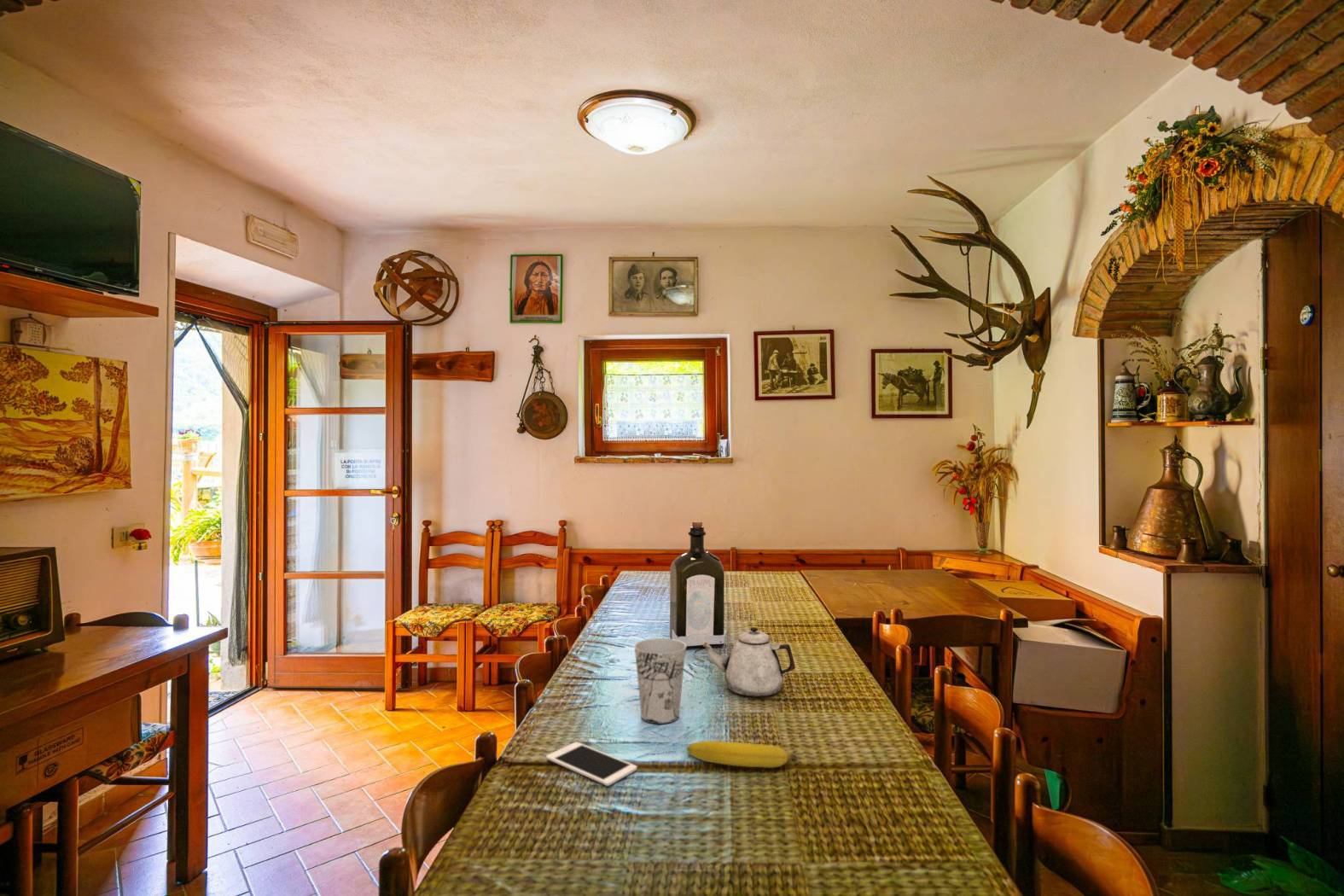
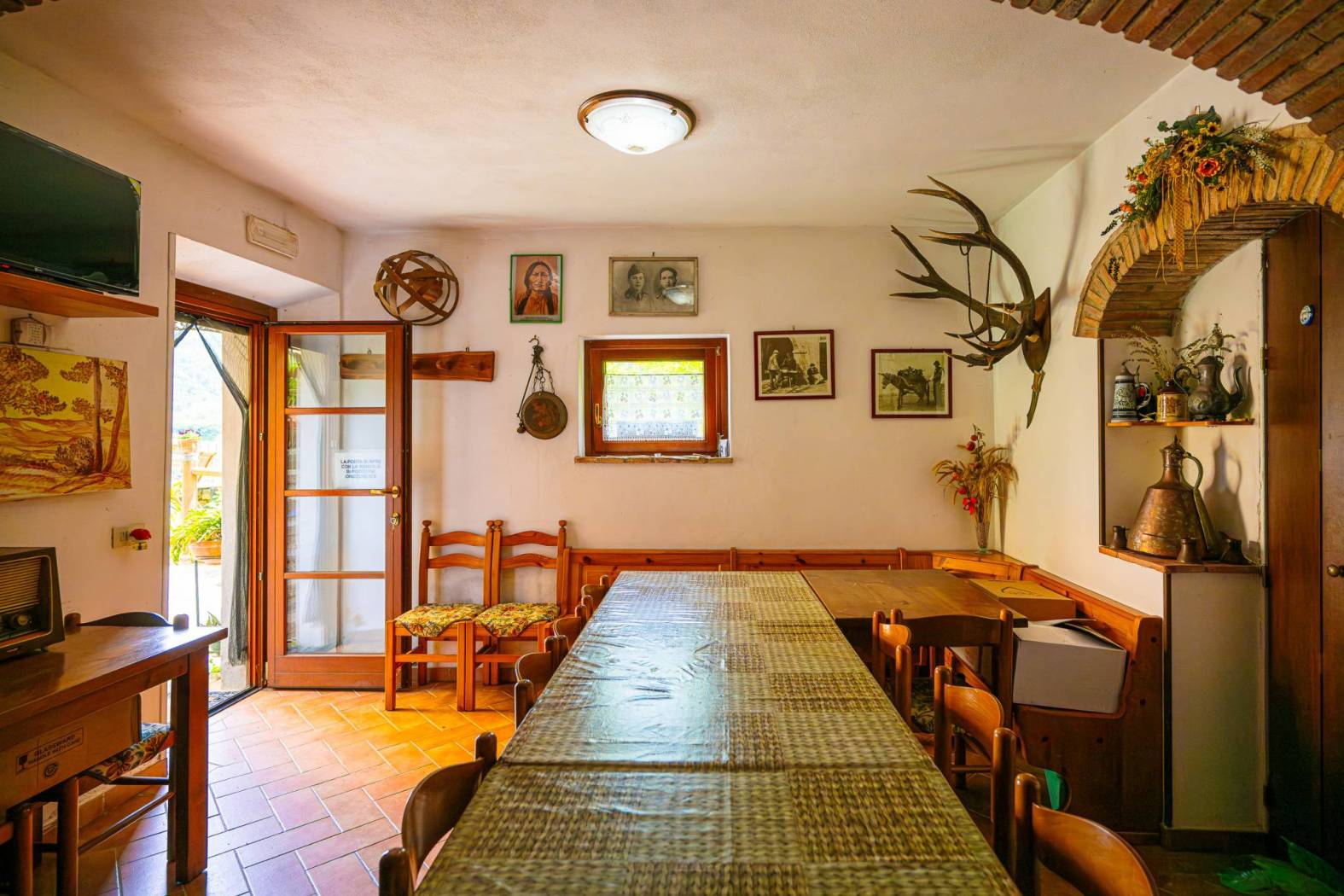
- fruit [686,740,797,769]
- teapot [703,626,796,698]
- liquor [669,521,725,649]
- cup [634,637,687,724]
- cell phone [545,742,638,787]
